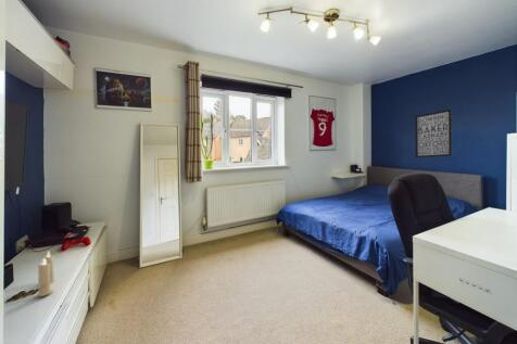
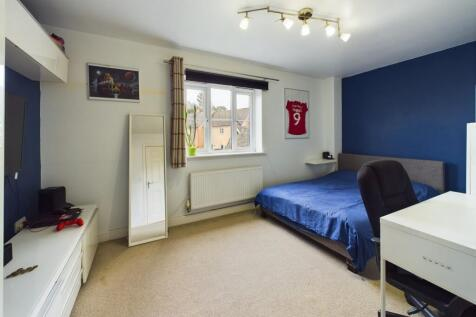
- wall art [414,109,453,158]
- candle [36,251,56,297]
